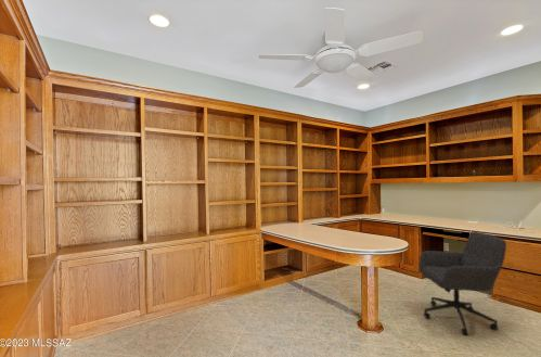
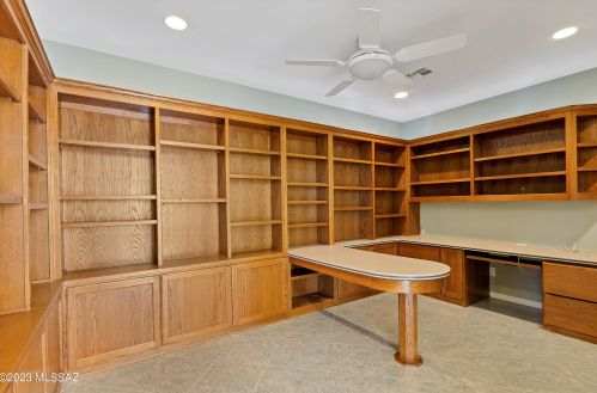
- office chair [417,231,507,336]
